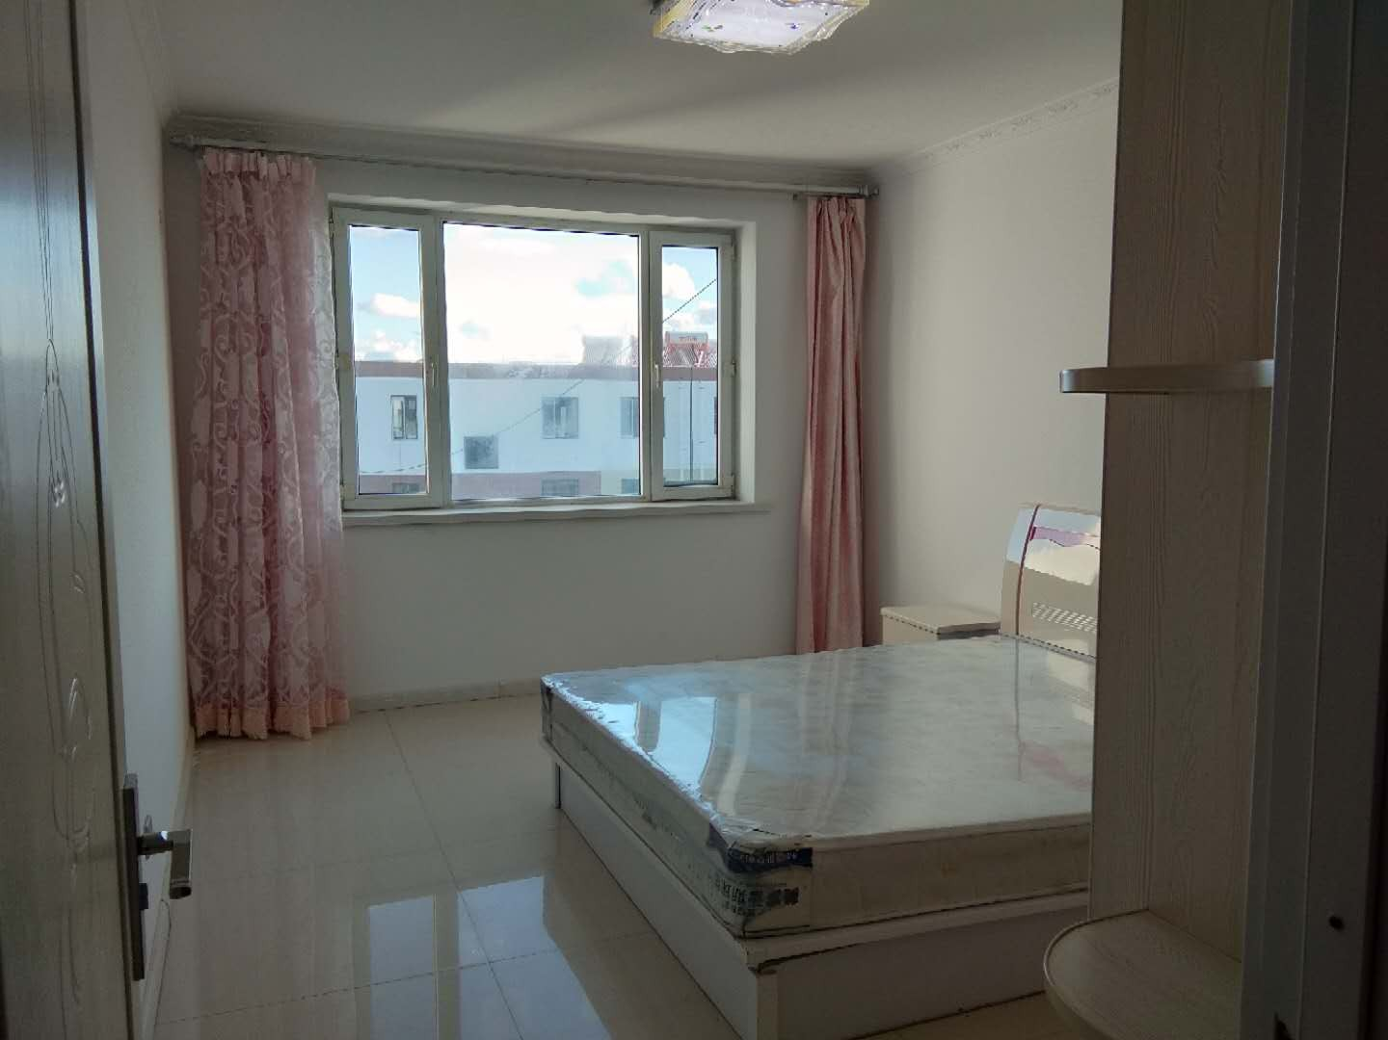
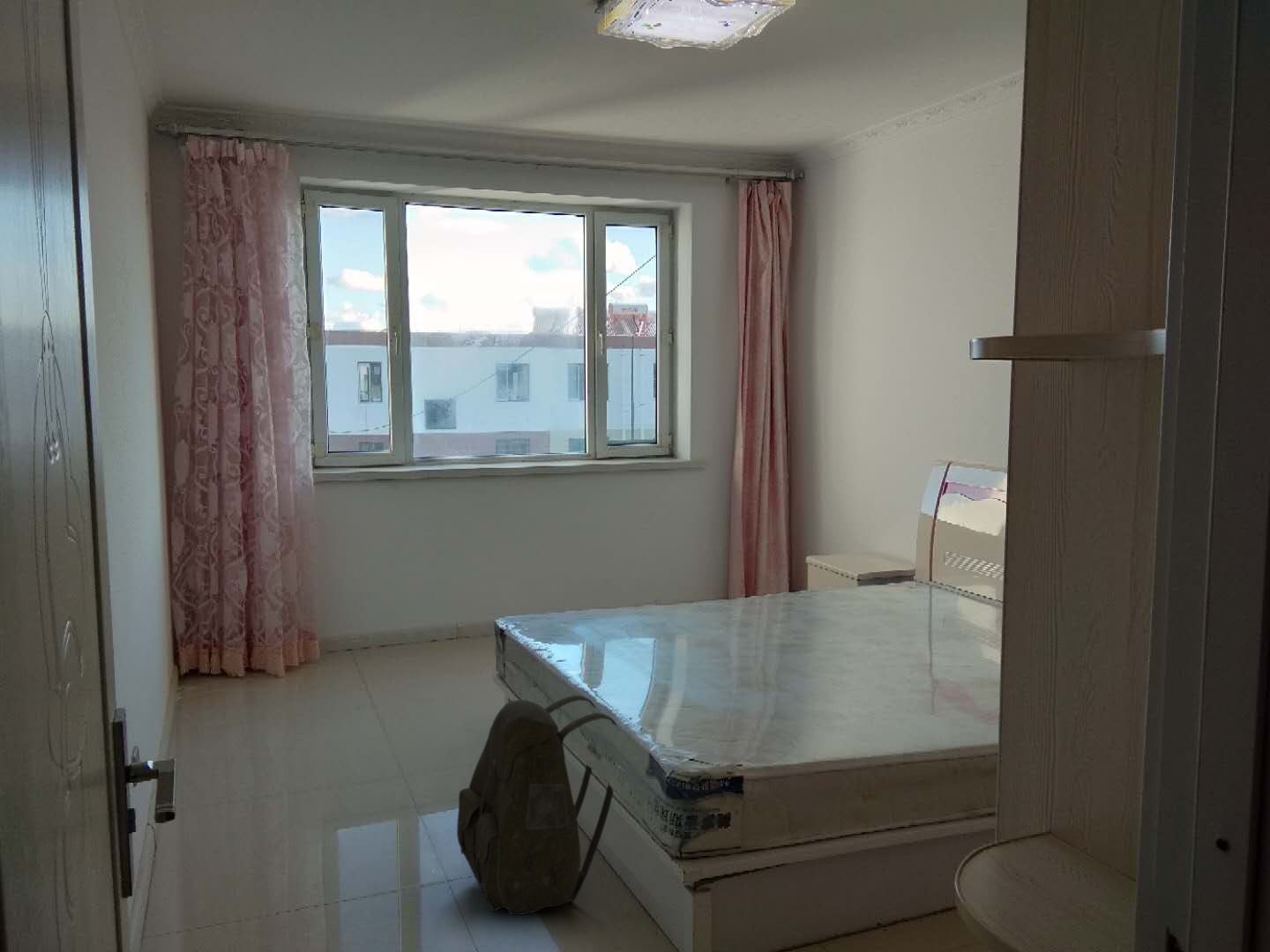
+ backpack [456,695,618,916]
